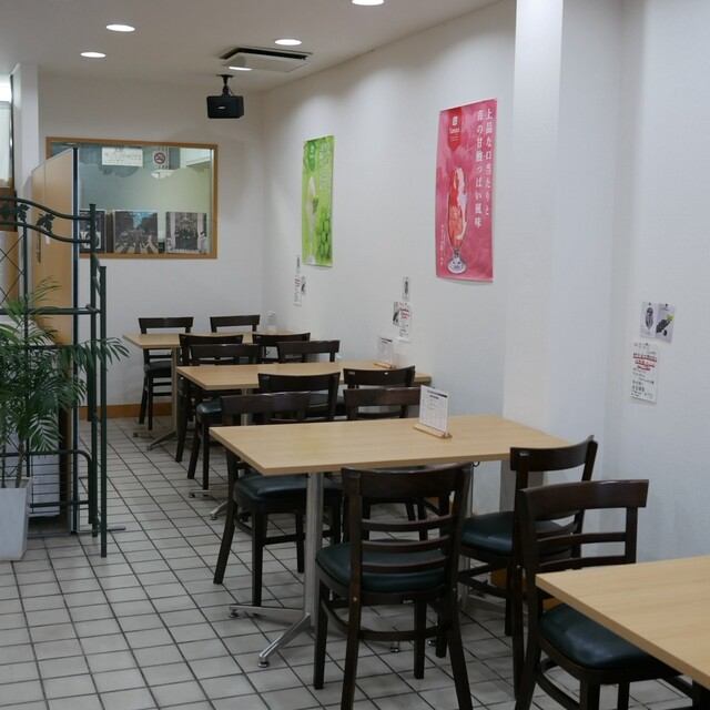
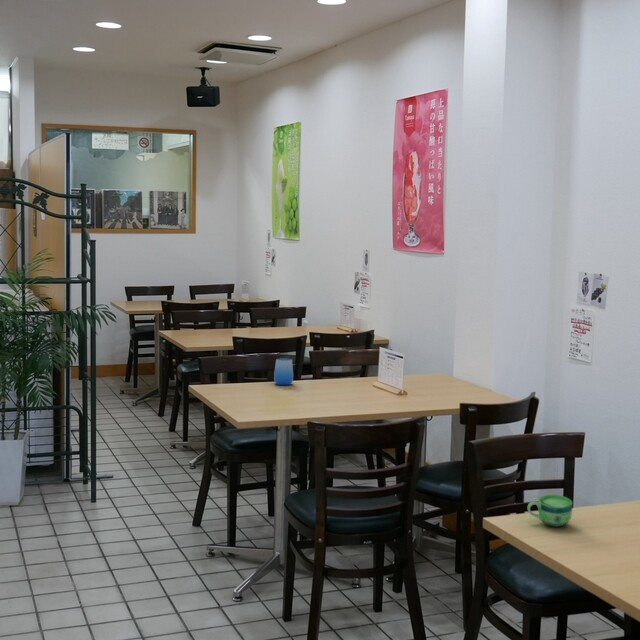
+ cup [526,494,574,528]
+ cup [273,357,294,386]
